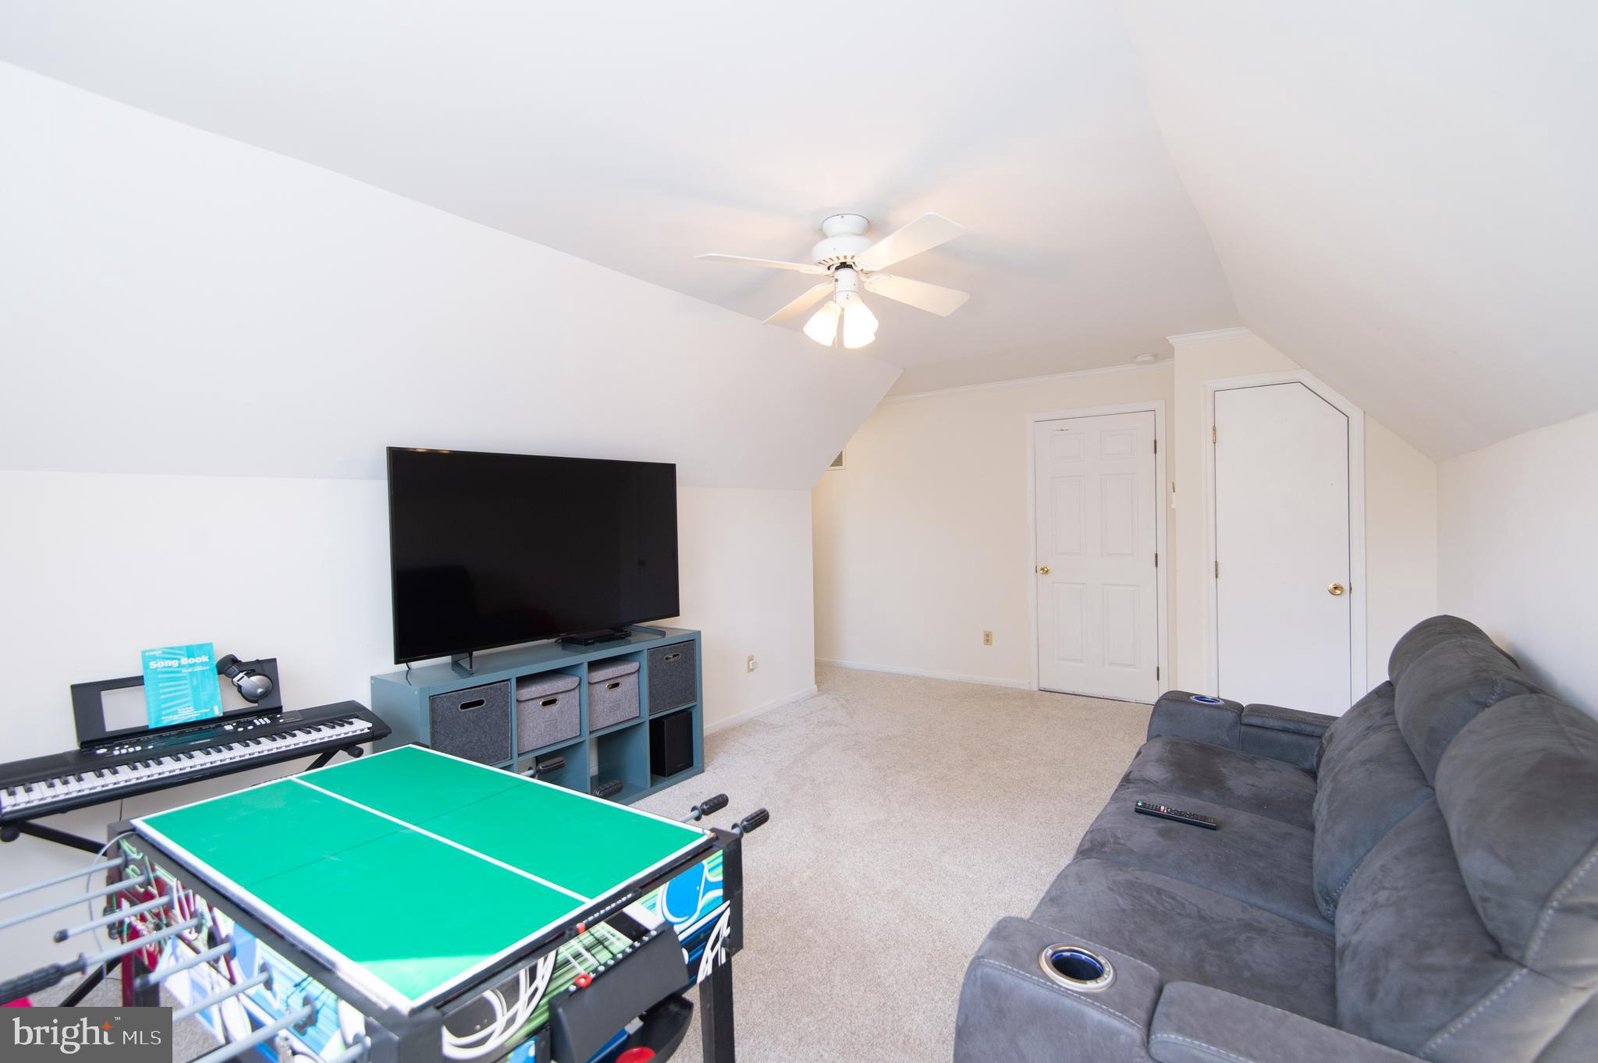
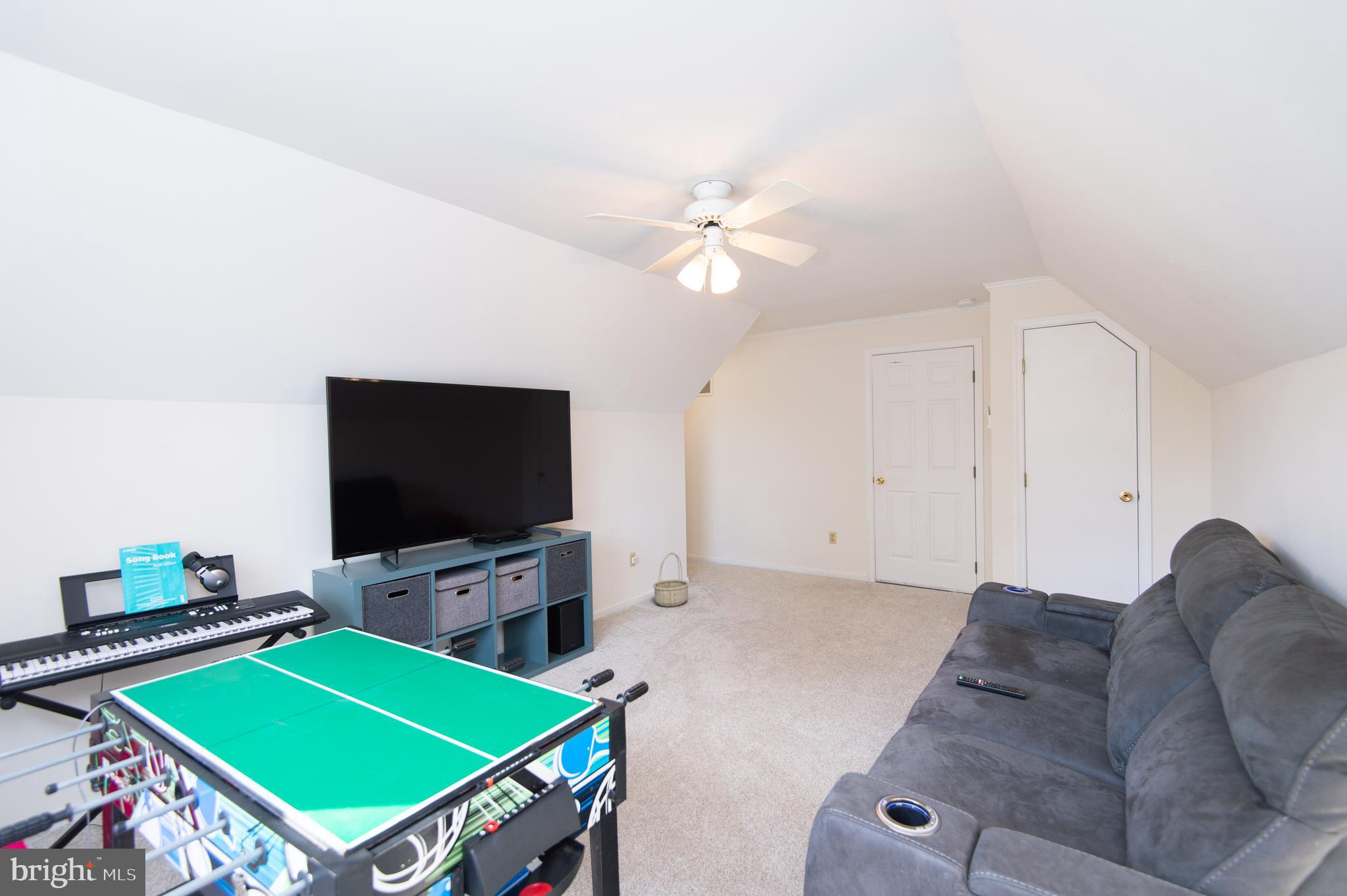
+ basket [653,552,689,607]
